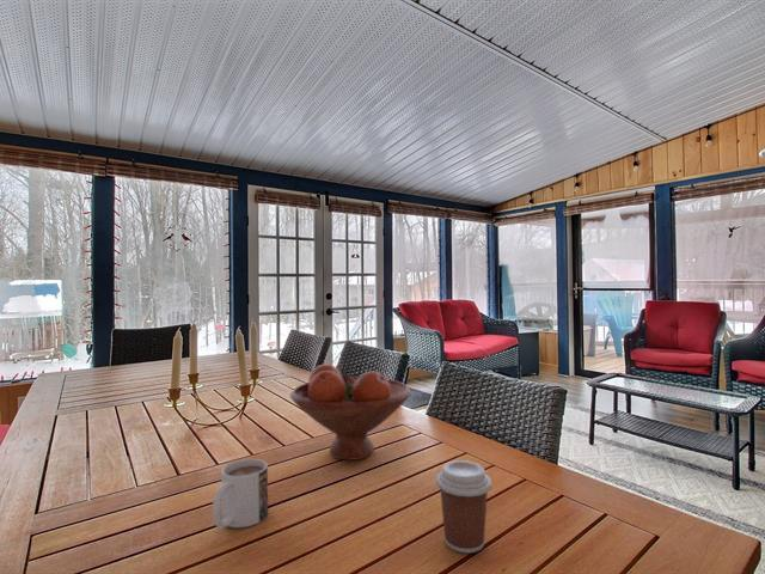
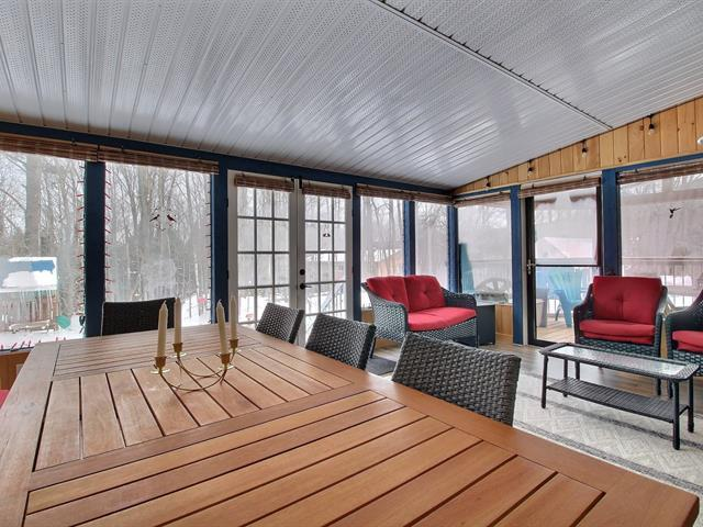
- mug [212,458,269,530]
- fruit bowl [289,364,412,462]
- coffee cup [435,459,492,555]
